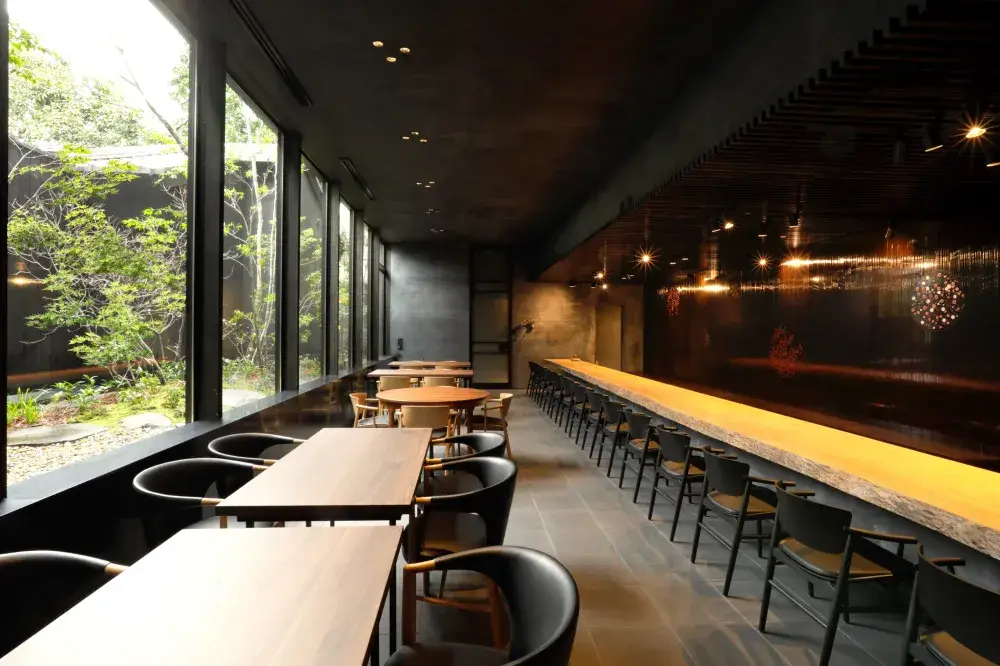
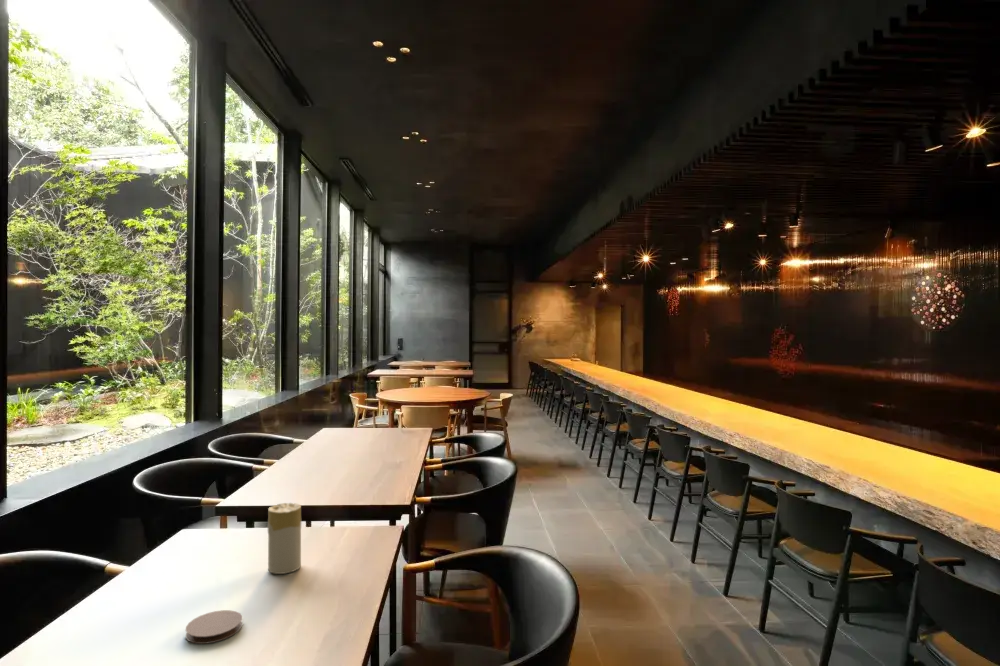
+ coaster [185,609,243,645]
+ candle [267,502,302,575]
